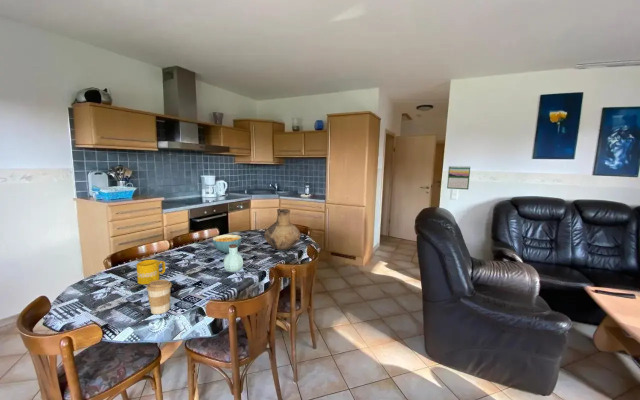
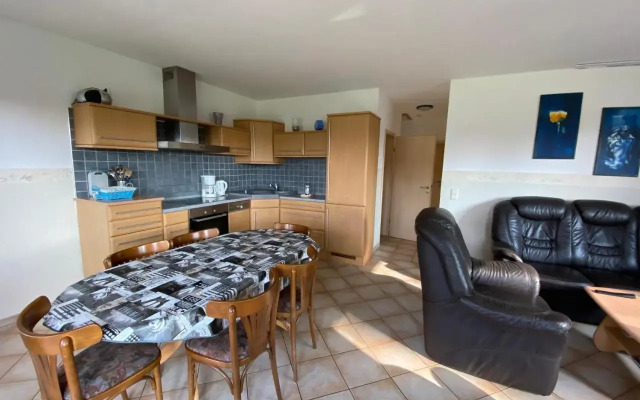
- vase [264,208,301,251]
- cereal bowl [212,234,242,254]
- jar [222,244,244,273]
- mug [136,259,166,285]
- calendar [446,165,471,190]
- coffee cup [145,279,173,315]
